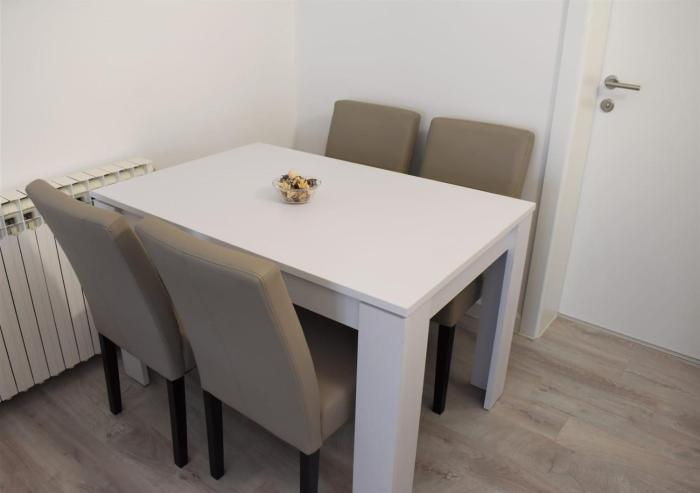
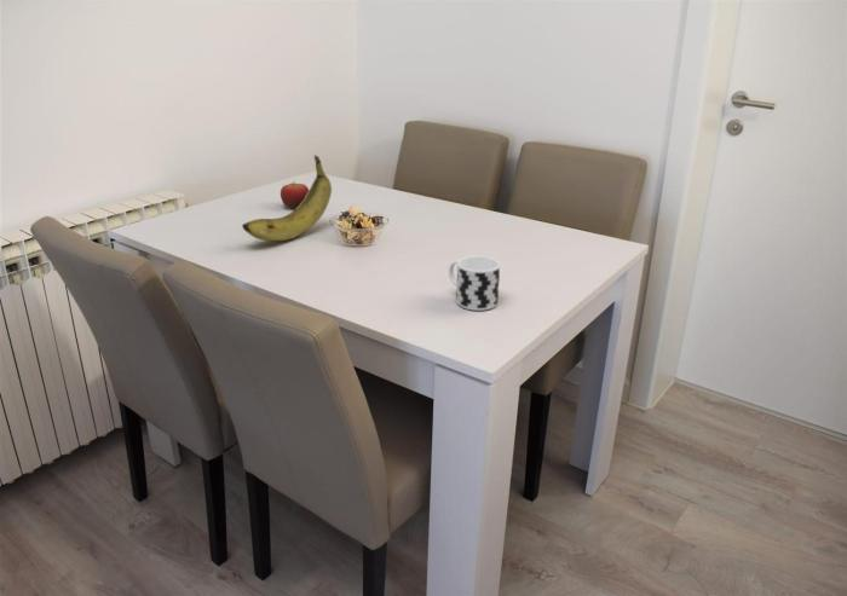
+ cup [448,255,501,312]
+ fruit [280,181,310,210]
+ banana [241,154,333,242]
